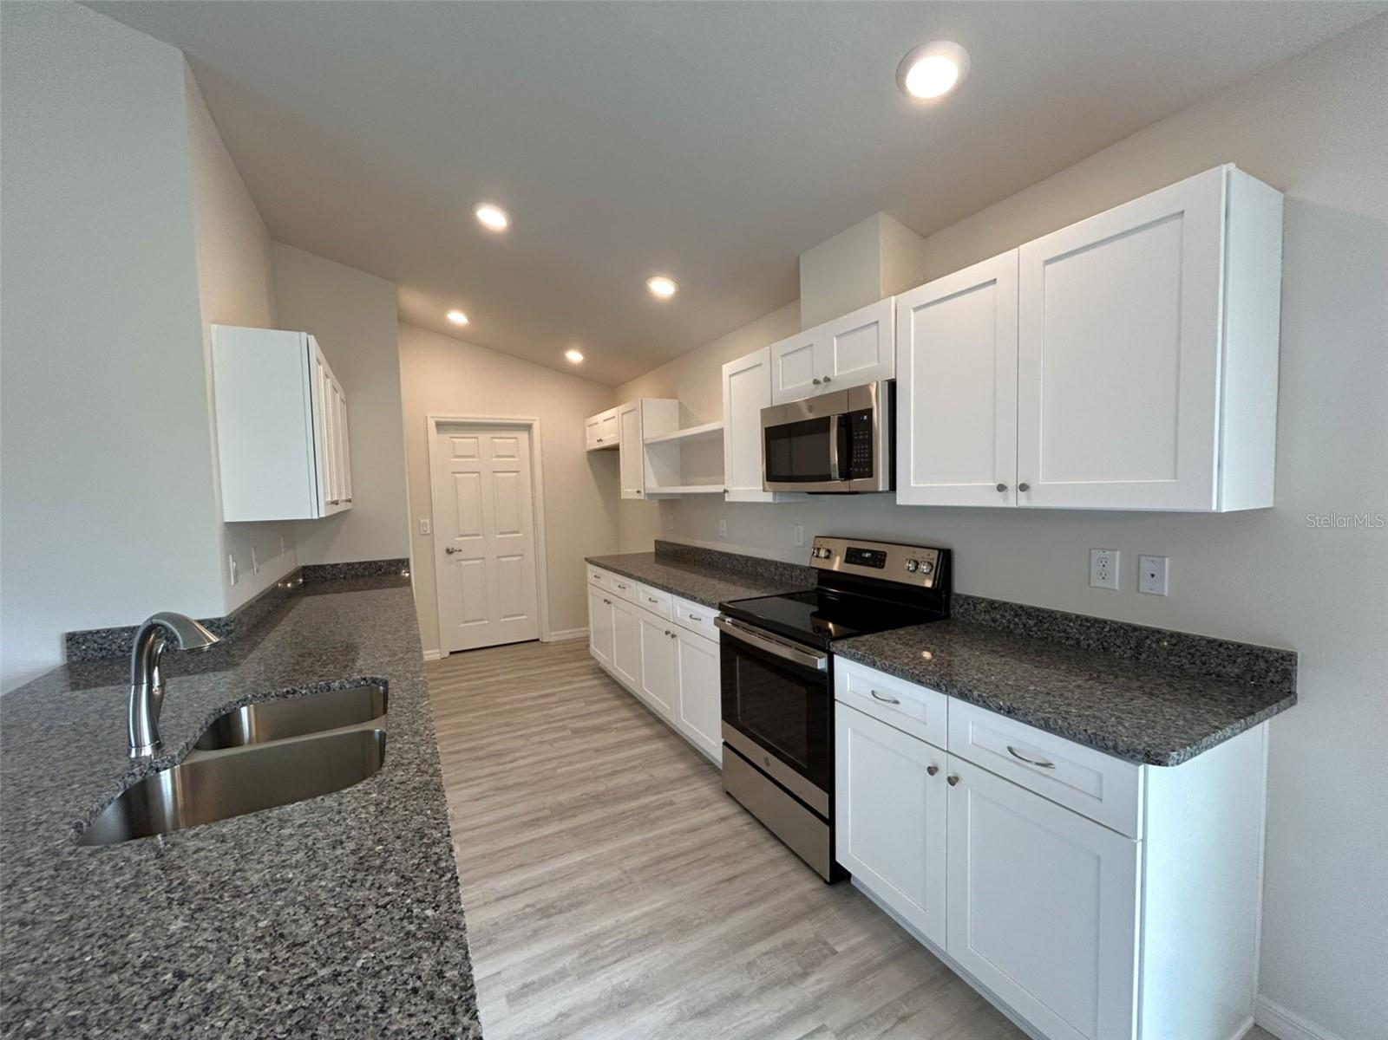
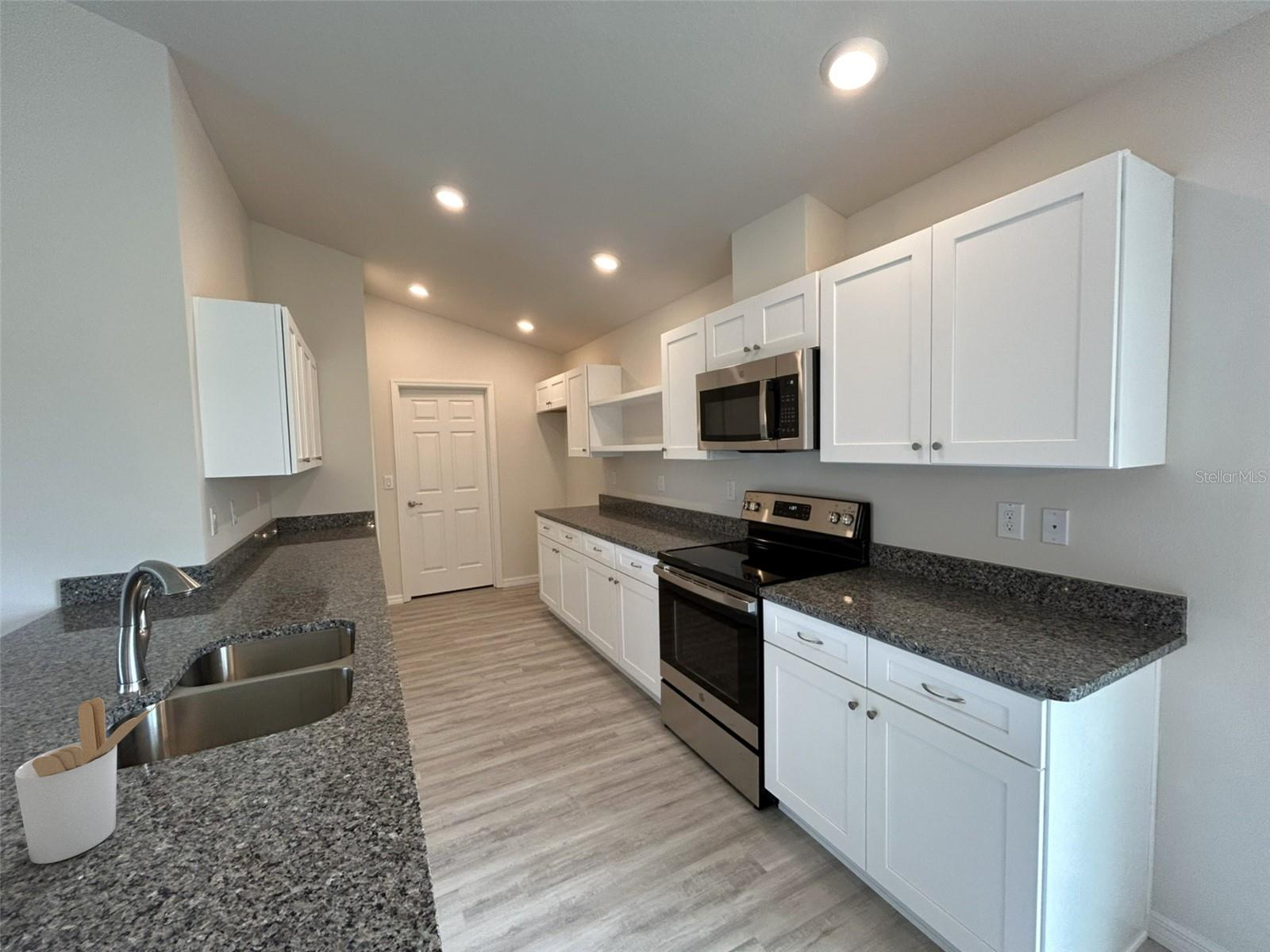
+ utensil holder [13,697,163,865]
